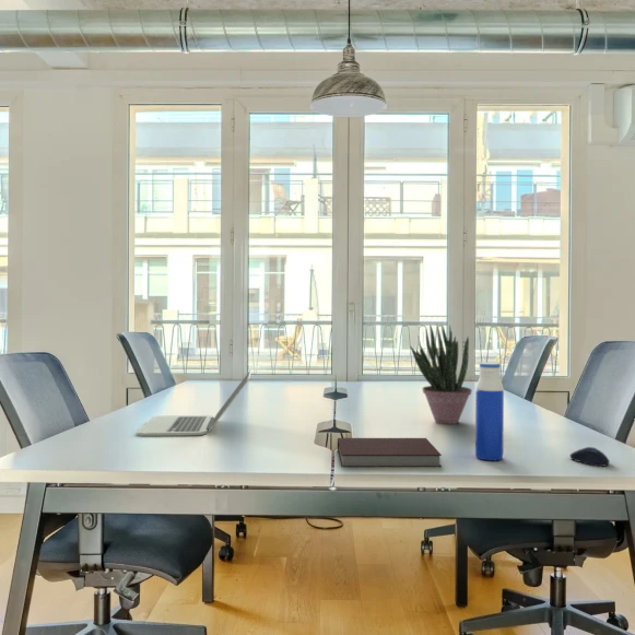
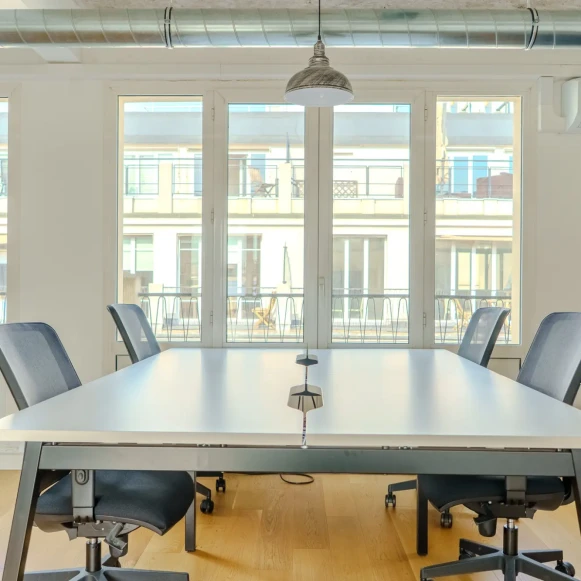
- notebook [337,437,443,468]
- laptop [137,369,252,437]
- computer mouse [569,446,611,468]
- potted plant [409,322,473,425]
- water bottle [474,362,505,461]
